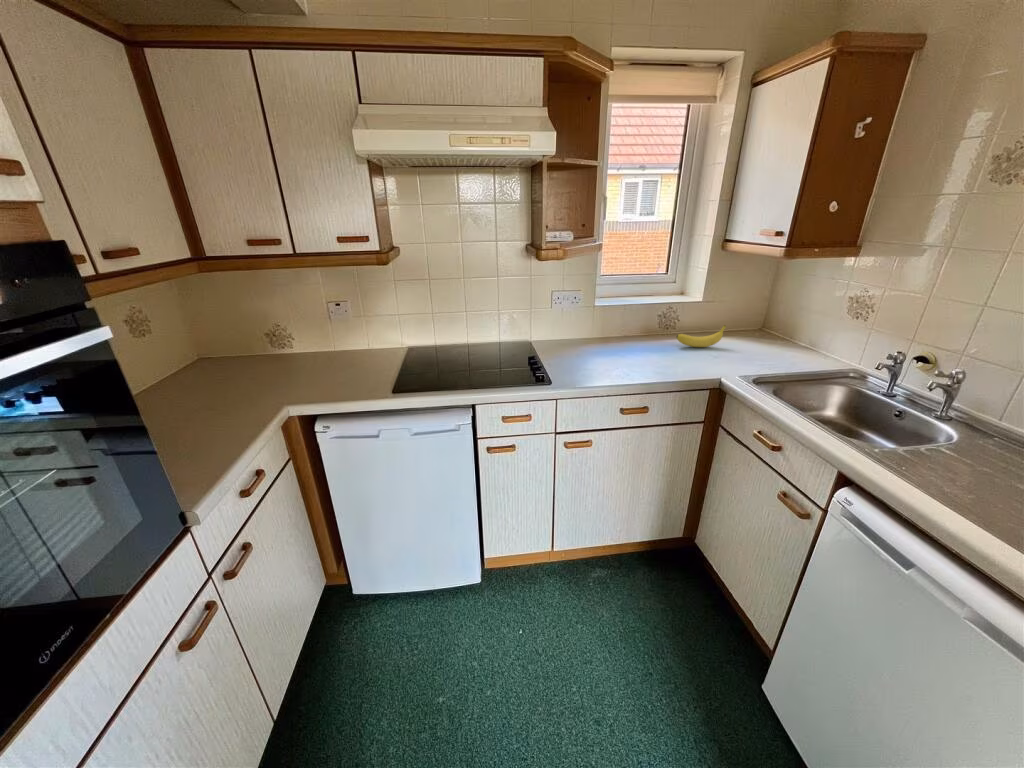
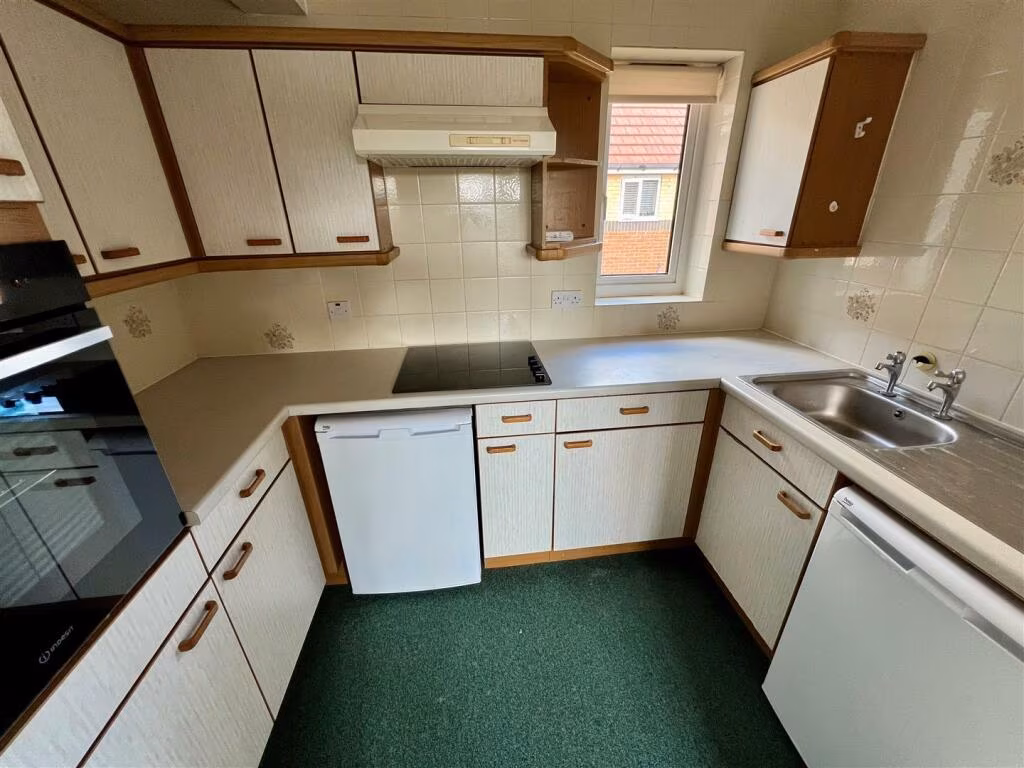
- fruit [675,324,727,348]
